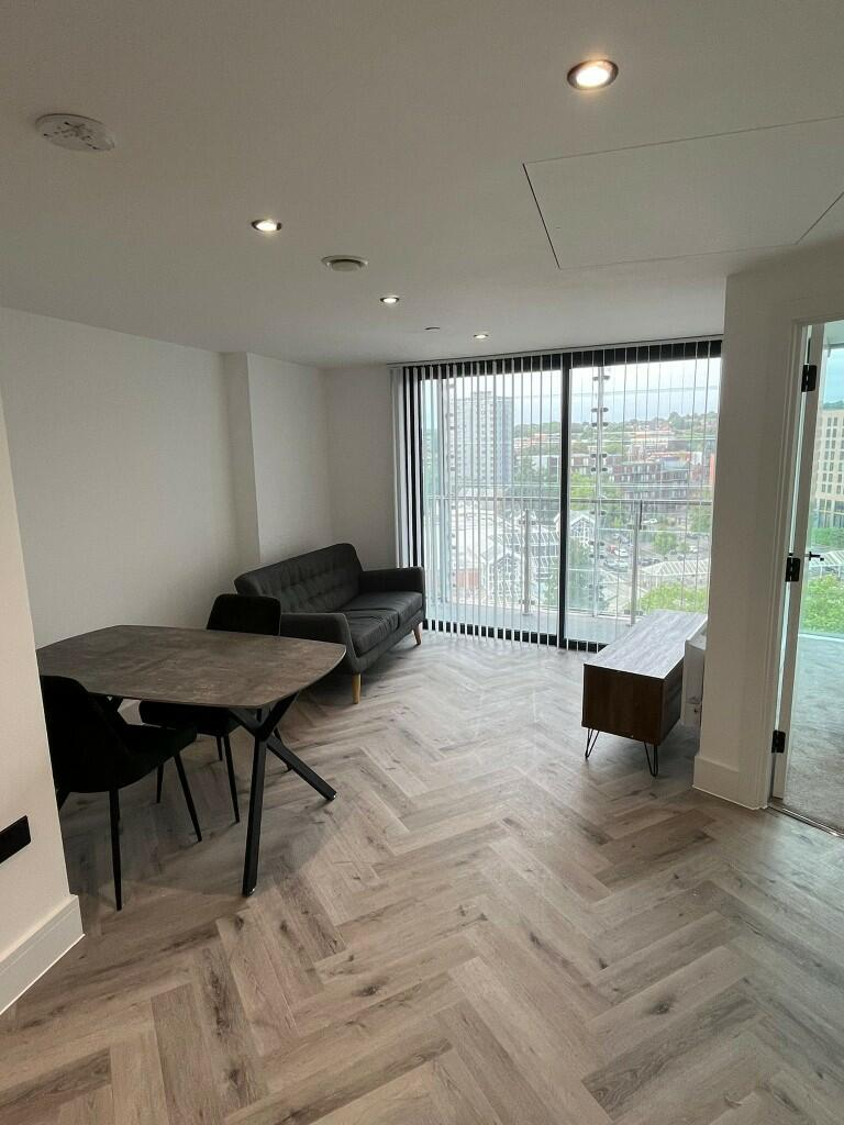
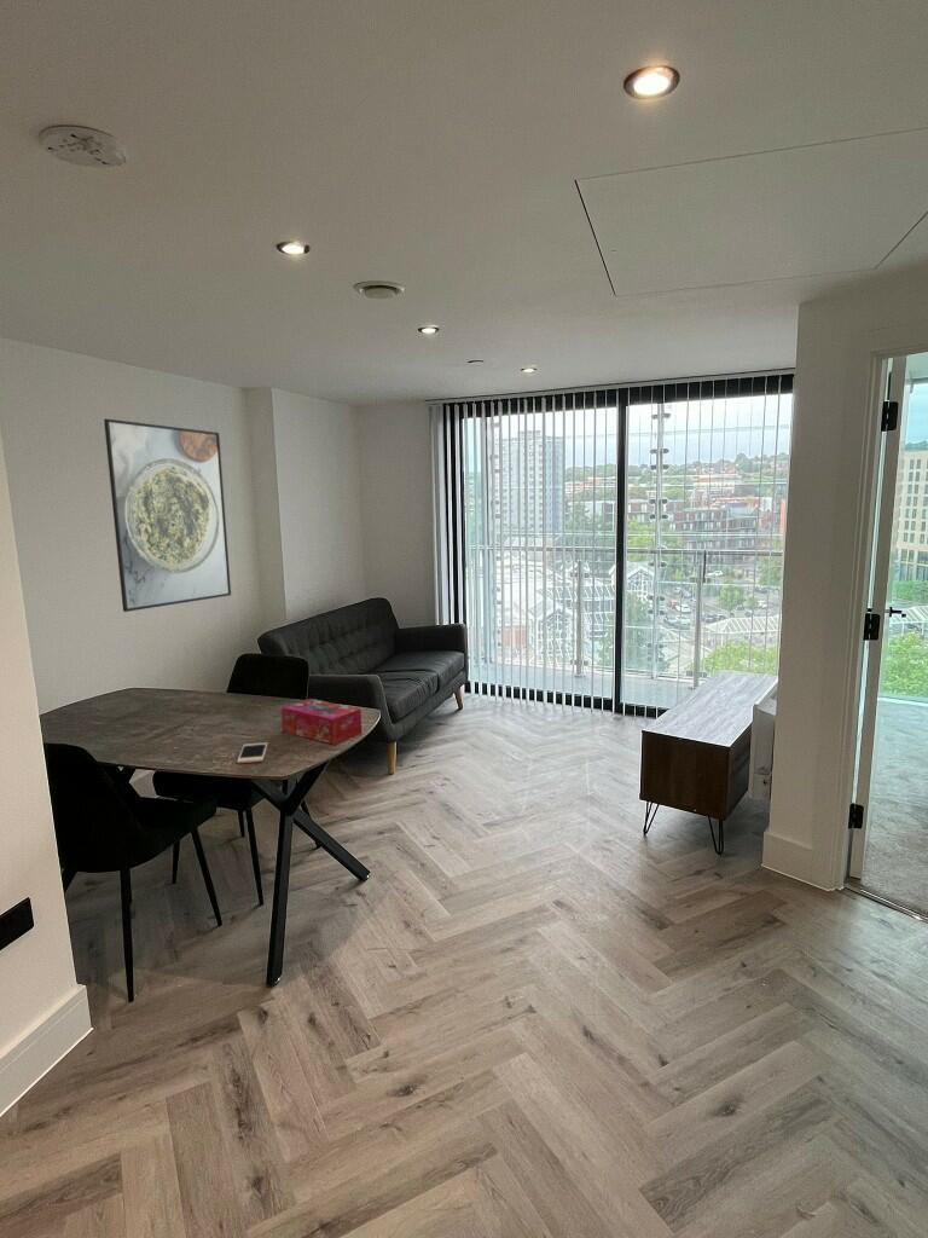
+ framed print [103,418,232,613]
+ cell phone [236,741,269,764]
+ tissue box [280,698,362,746]
